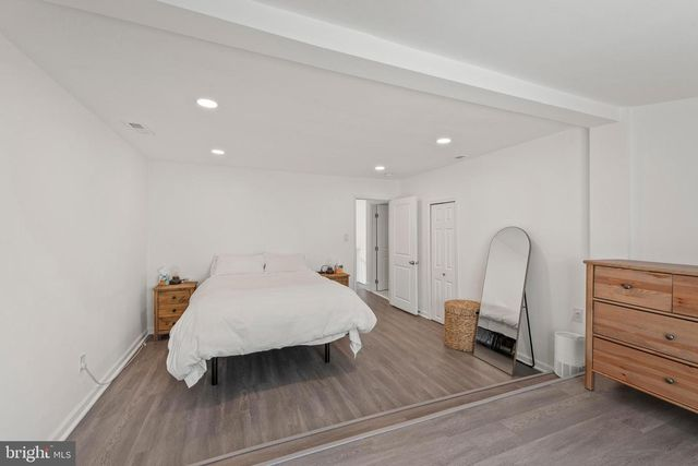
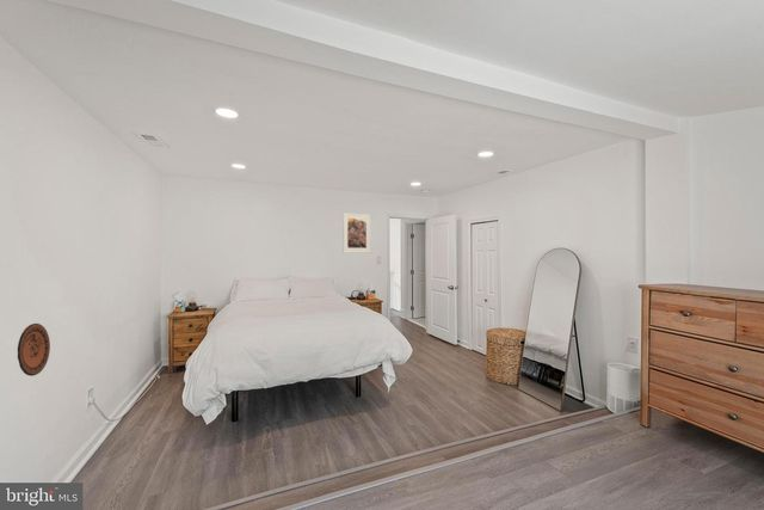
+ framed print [341,211,372,254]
+ decorative plate [17,322,51,377]
